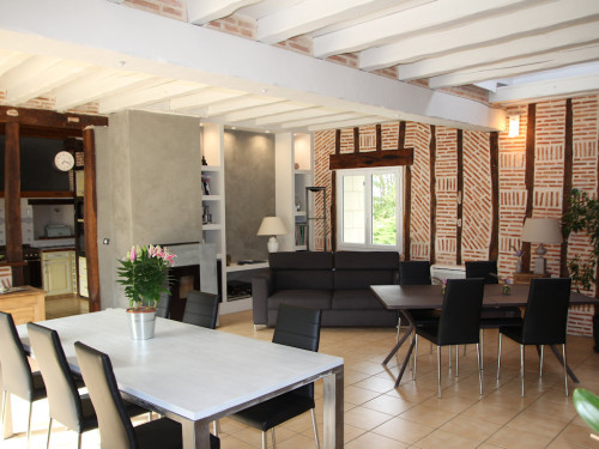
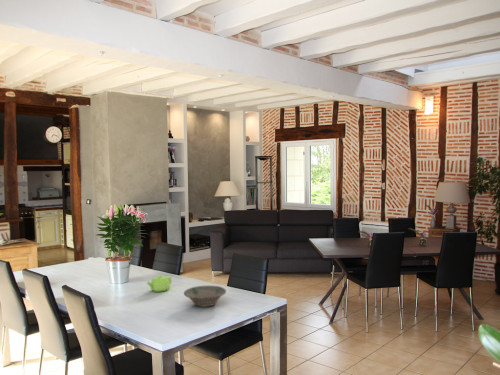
+ bowl [183,285,227,308]
+ teapot [146,274,173,293]
